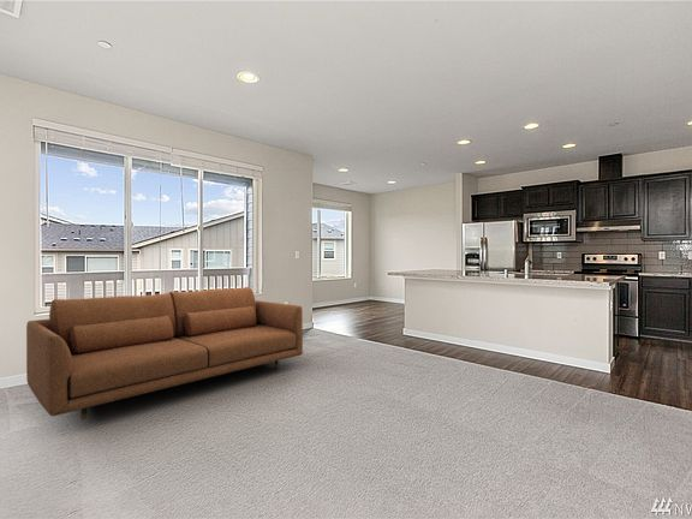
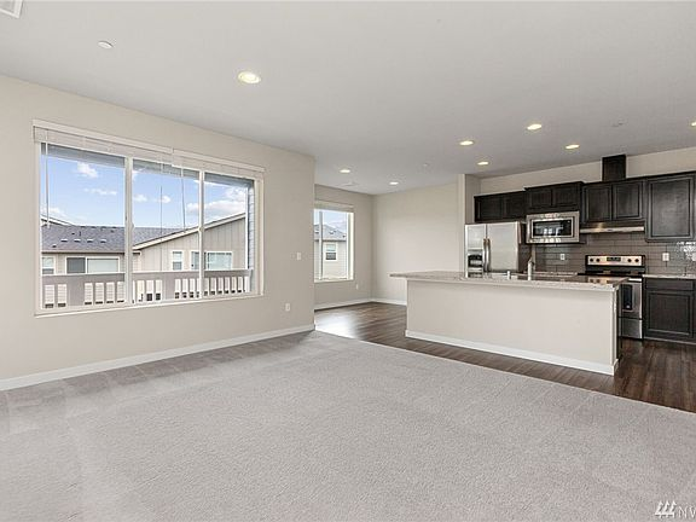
- sofa [25,286,304,420]
